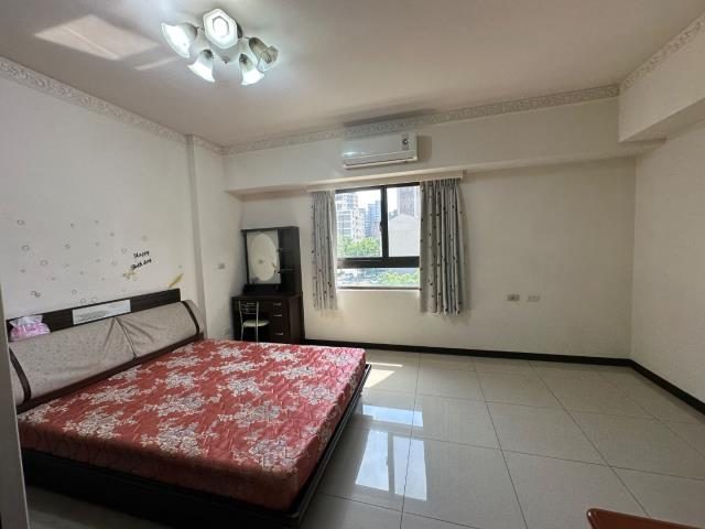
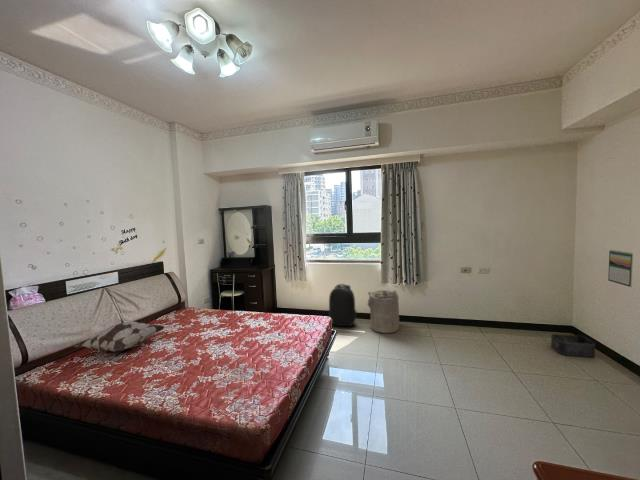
+ storage bin [550,333,596,358]
+ backpack [328,283,357,327]
+ laundry hamper [366,289,400,334]
+ decorative pillow [71,320,166,353]
+ calendar [607,249,634,288]
